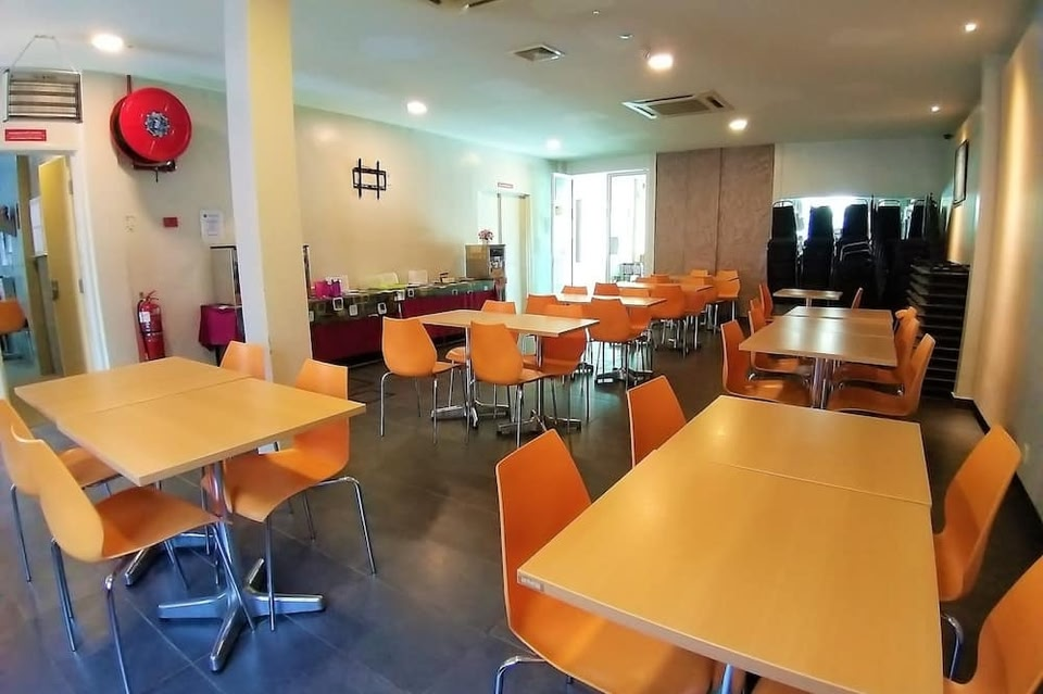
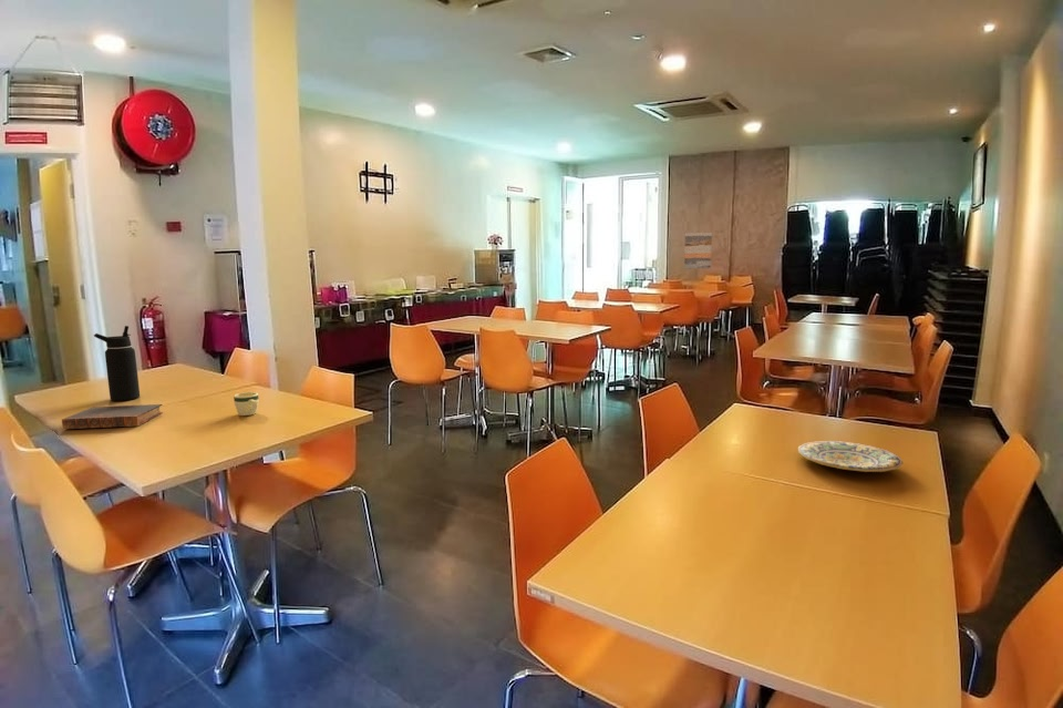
+ wall art [683,232,713,270]
+ plate [797,440,905,473]
+ book [61,403,164,430]
+ mug [233,391,260,417]
+ water bottle [93,325,141,402]
